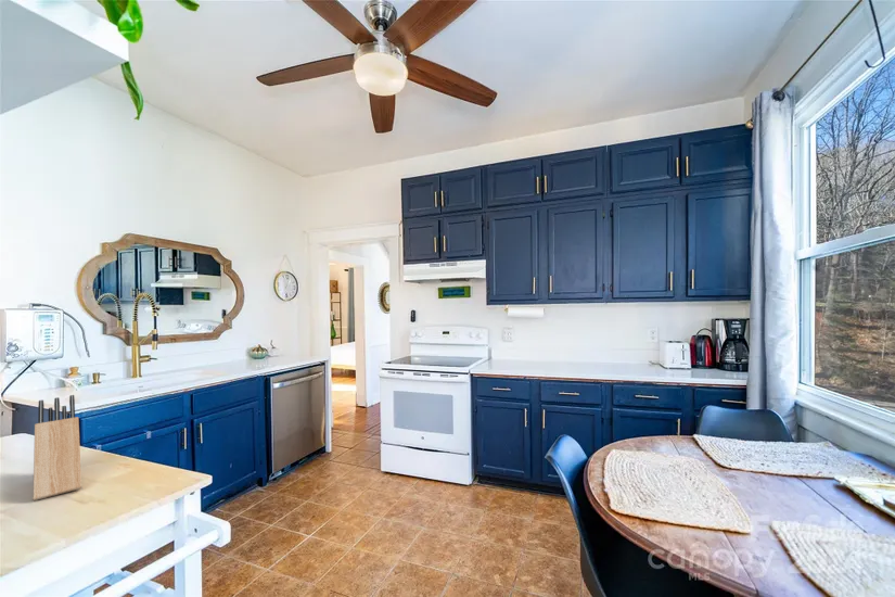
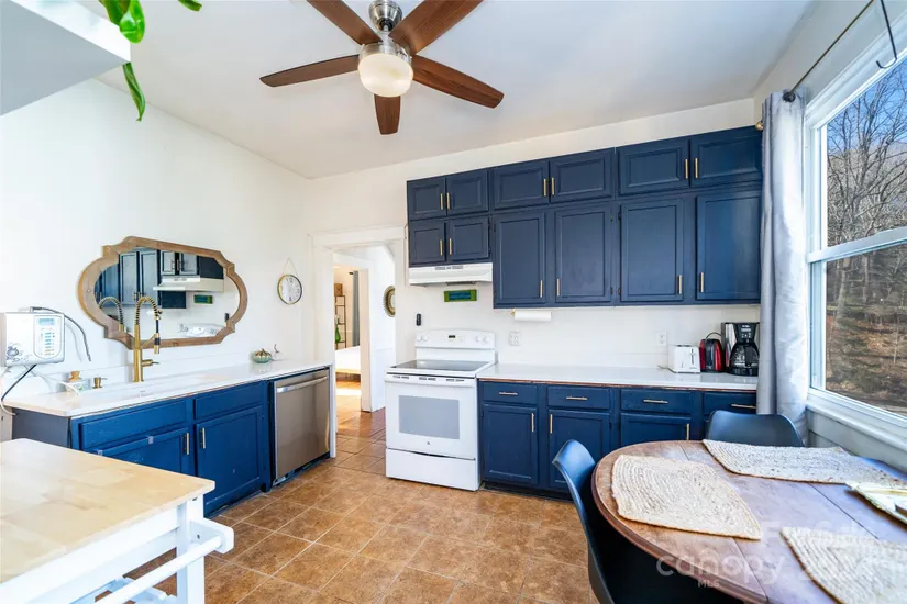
- knife block [33,394,82,501]
